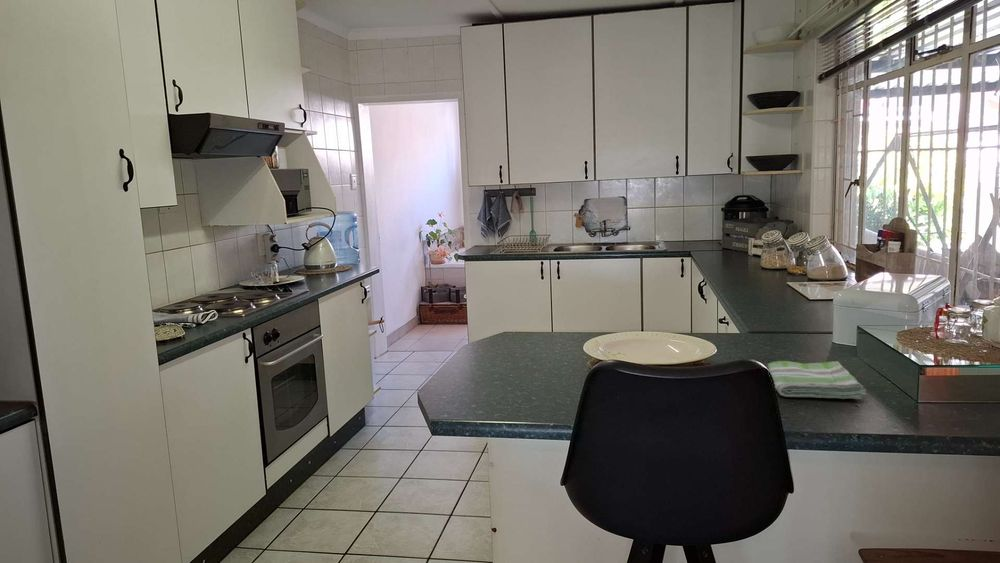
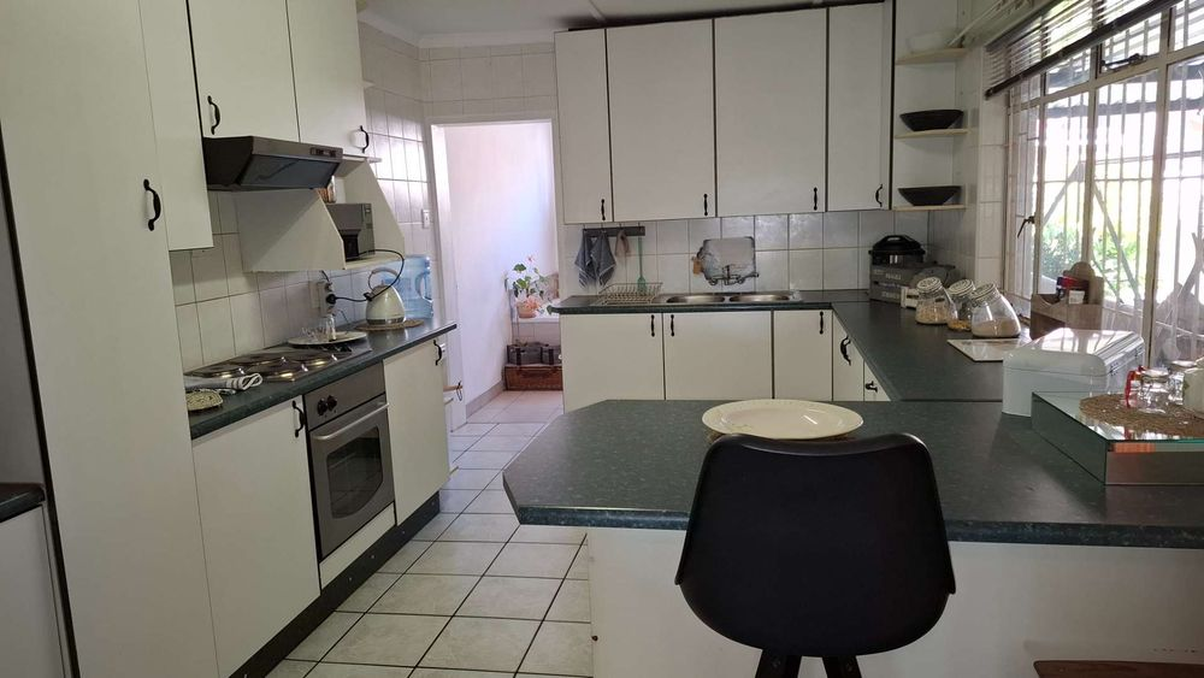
- dish towel [766,360,867,400]
